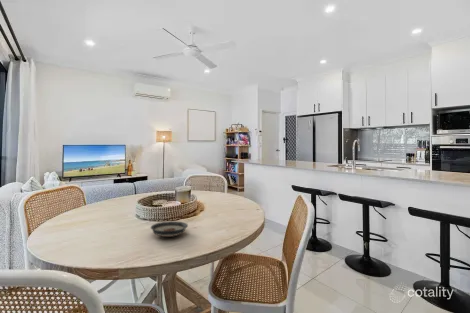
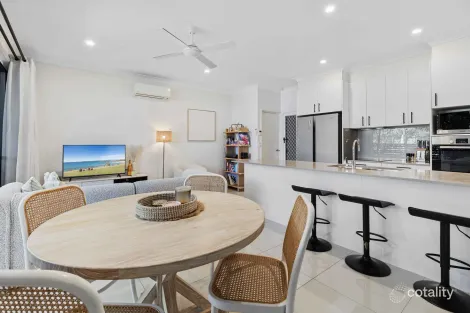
- saucer [150,220,189,238]
